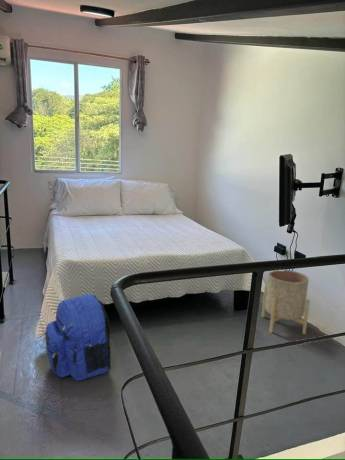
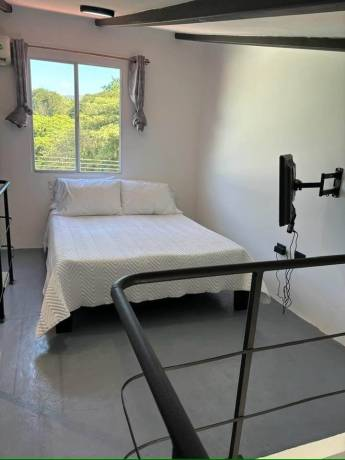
- backpack [45,293,112,382]
- planter [261,269,311,335]
